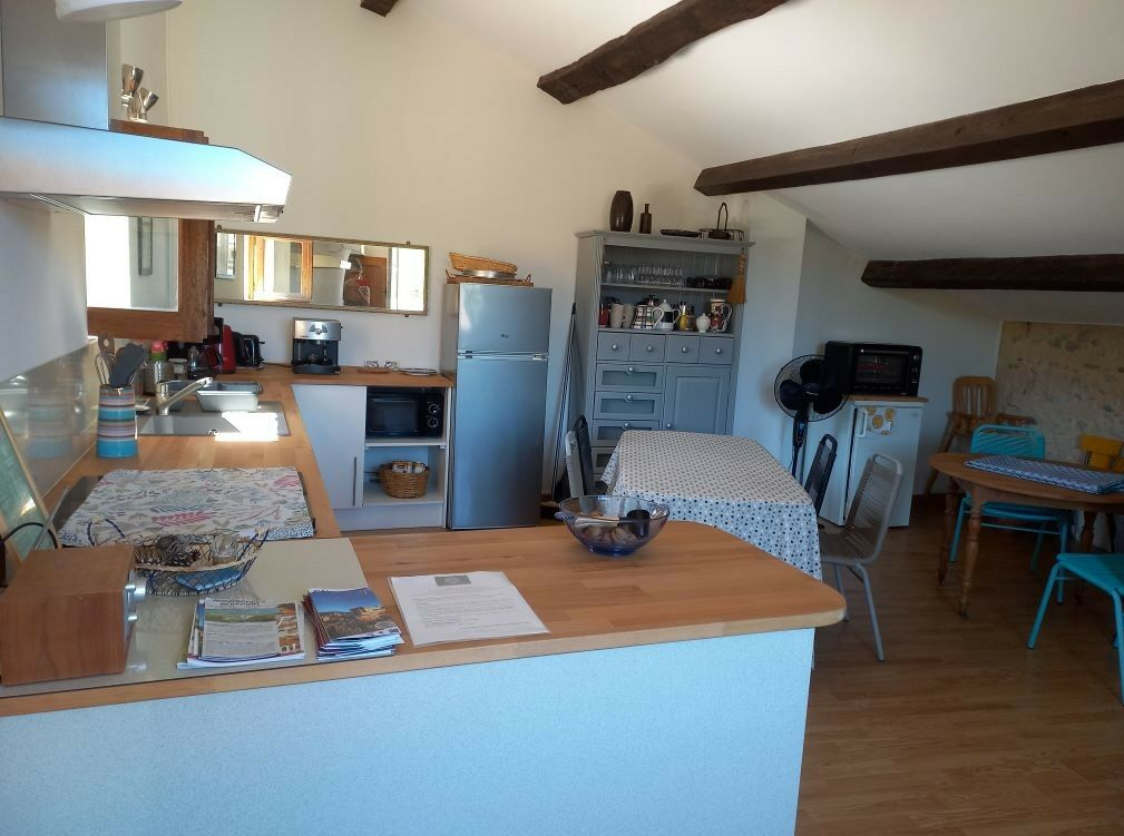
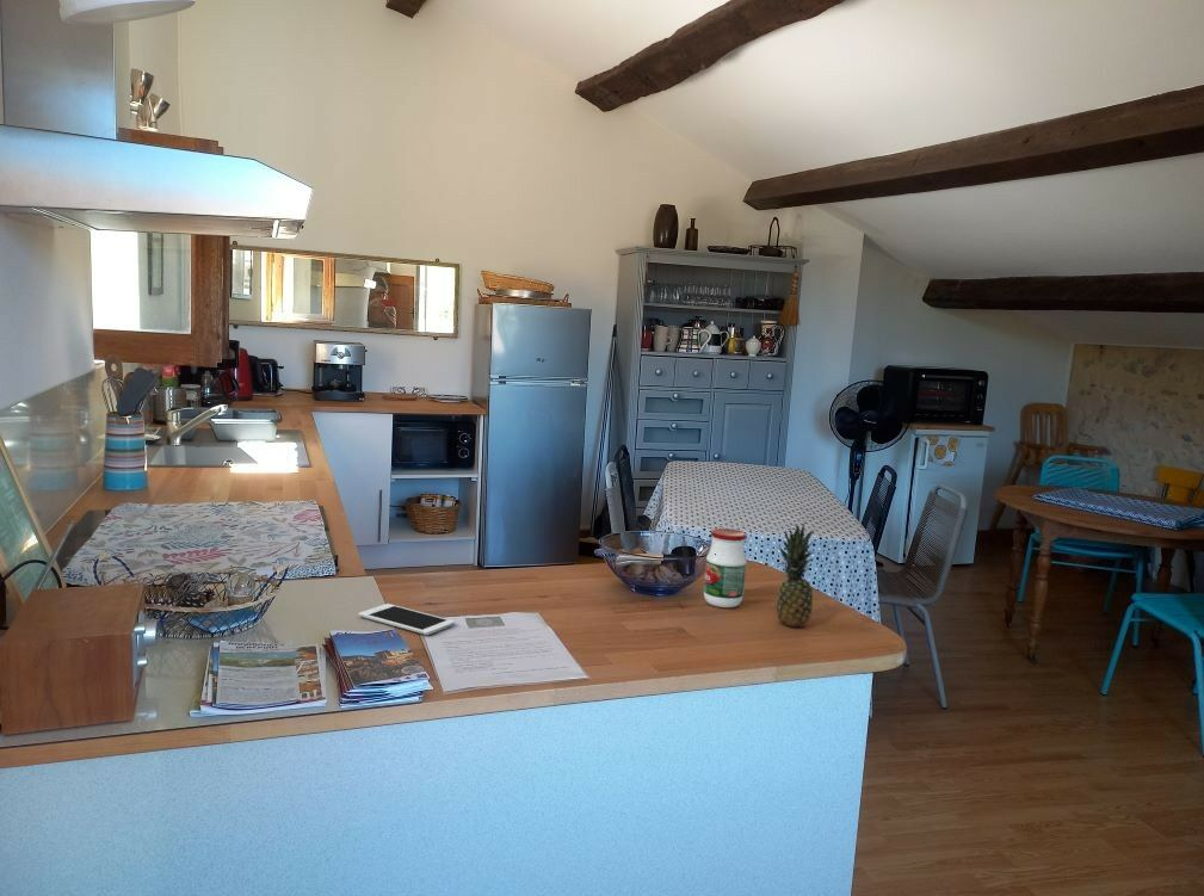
+ jar [703,527,748,608]
+ cell phone [358,603,456,636]
+ fruit [774,521,817,629]
